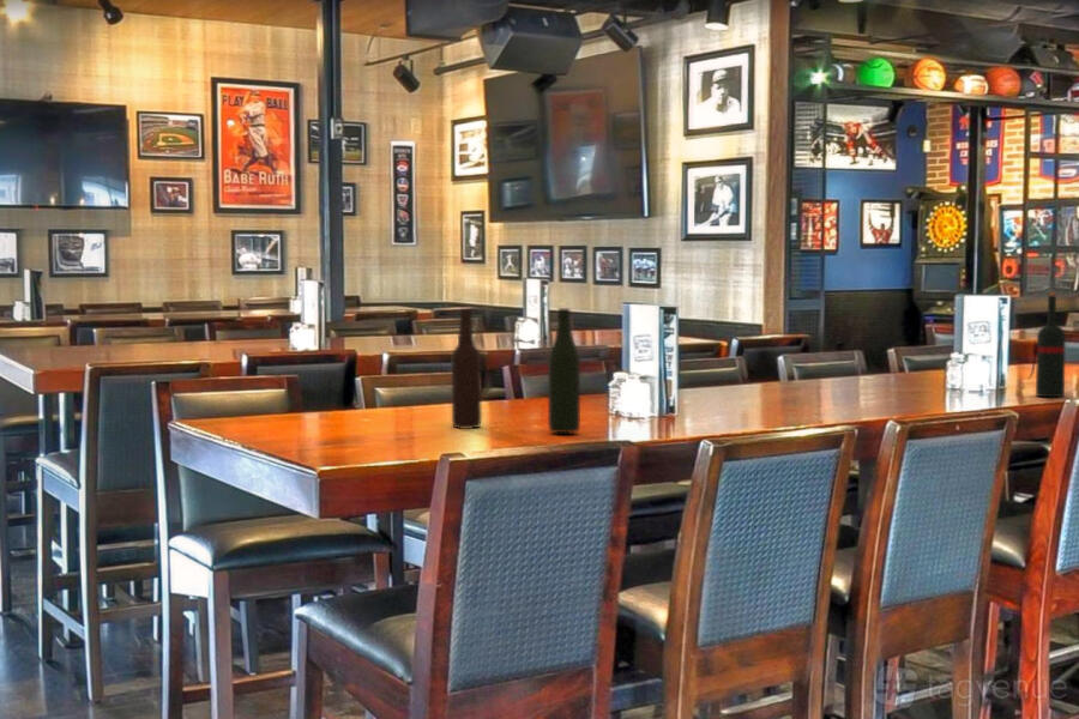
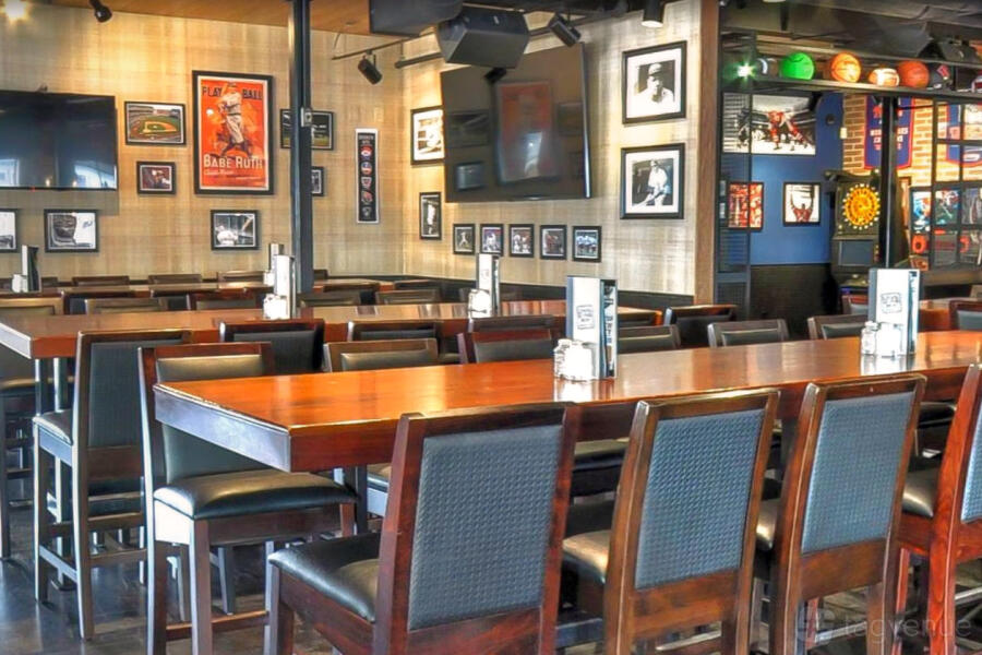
- beer bottle [451,307,581,434]
- wine bottle [1026,290,1067,398]
